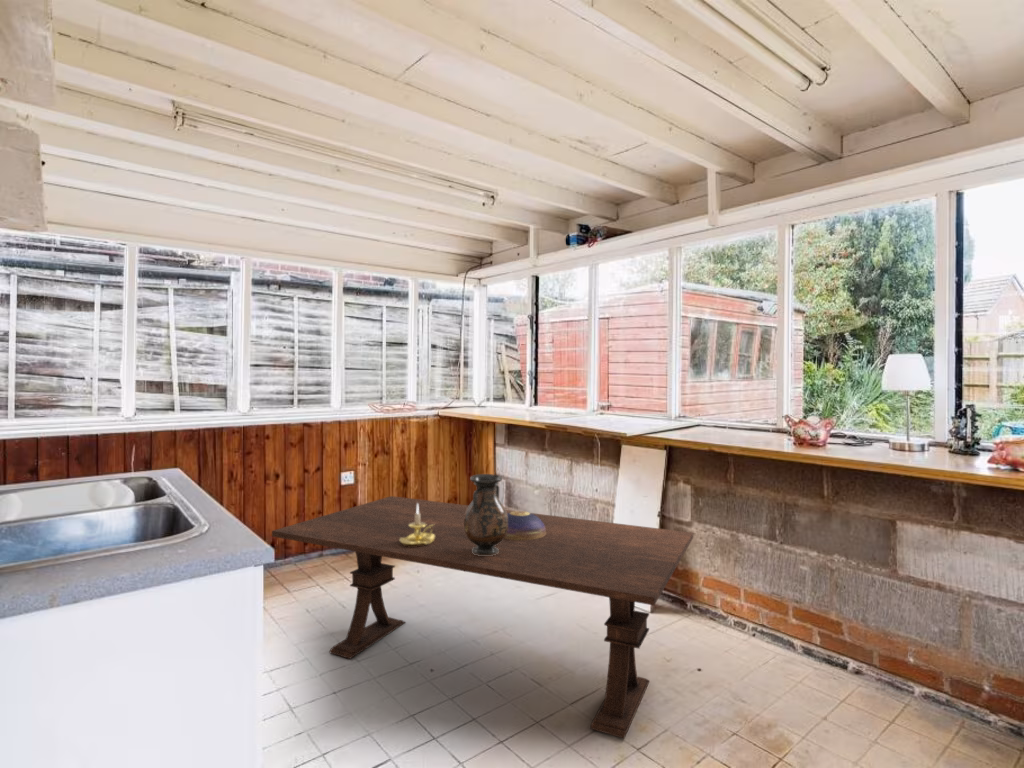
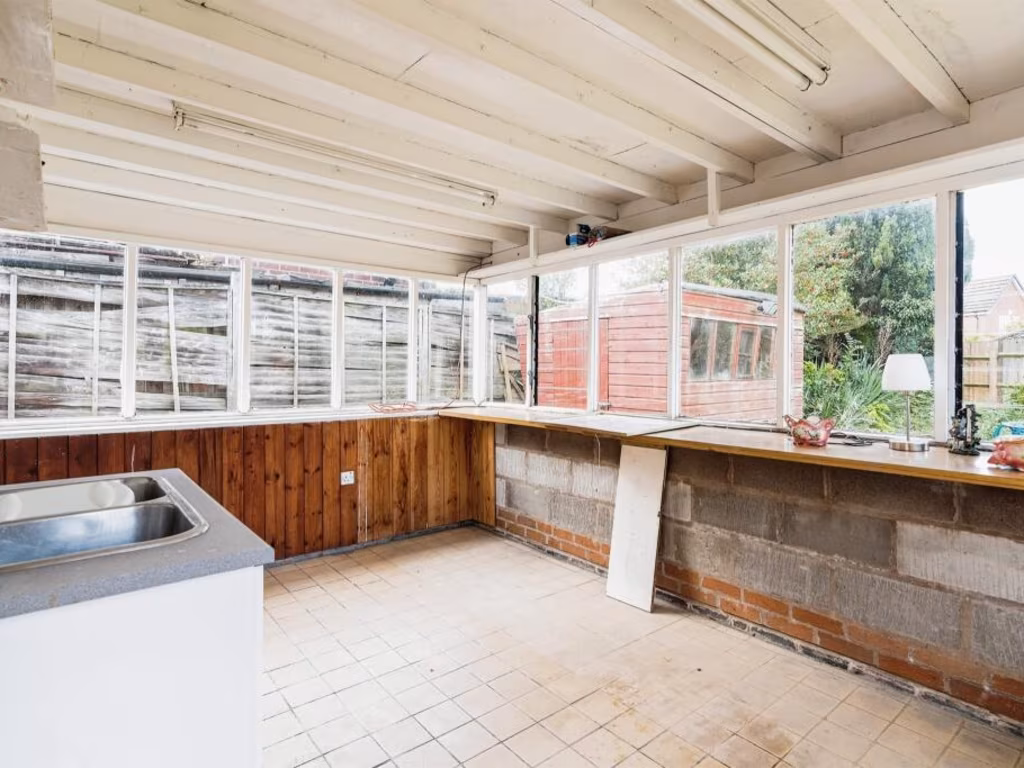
- dining table [271,495,694,739]
- vase [464,473,508,556]
- candle holder [400,503,435,547]
- decorative bowl [505,510,546,540]
